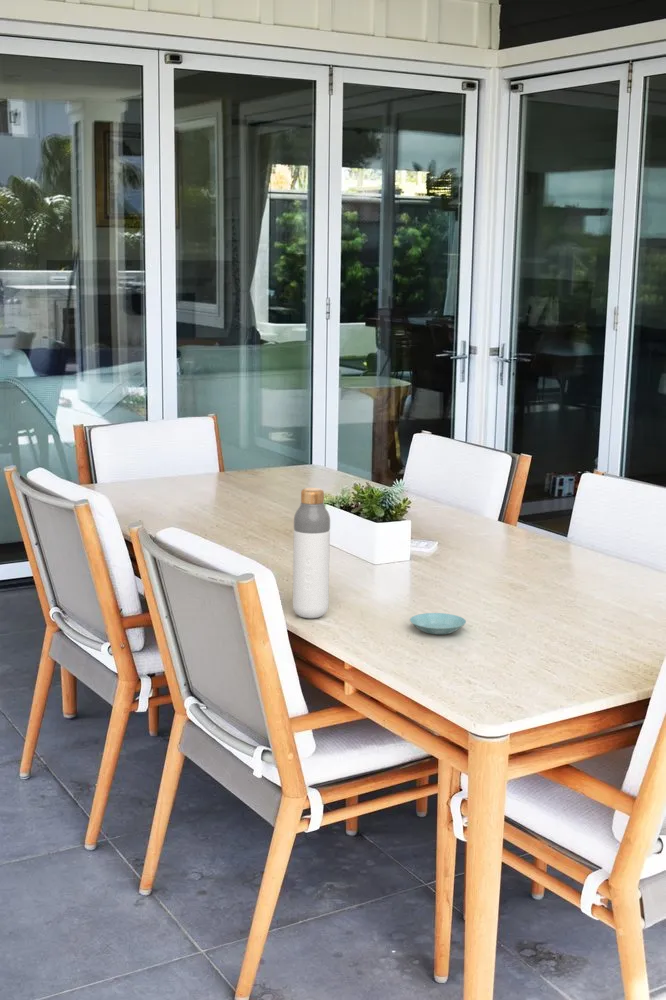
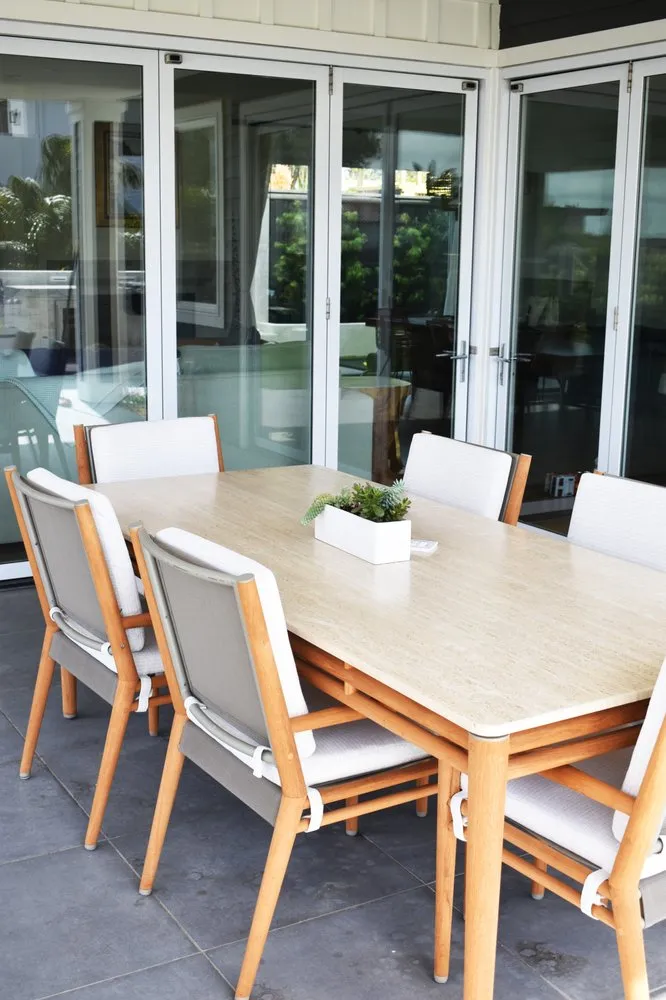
- saucer [409,612,467,636]
- bottle [292,487,331,619]
